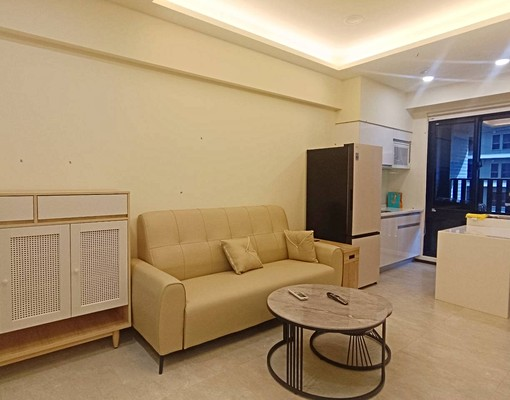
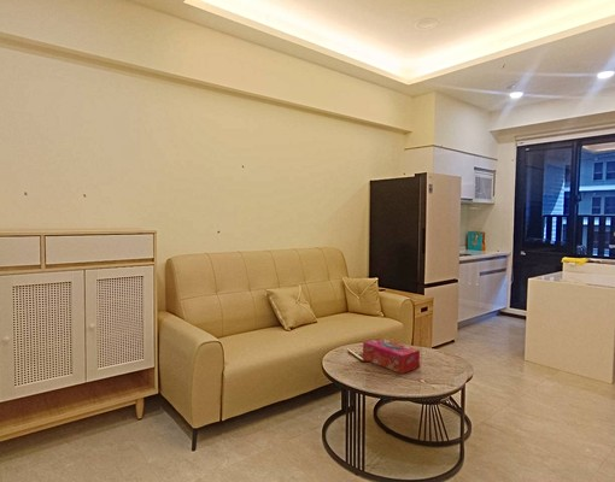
+ tissue box [362,336,421,375]
